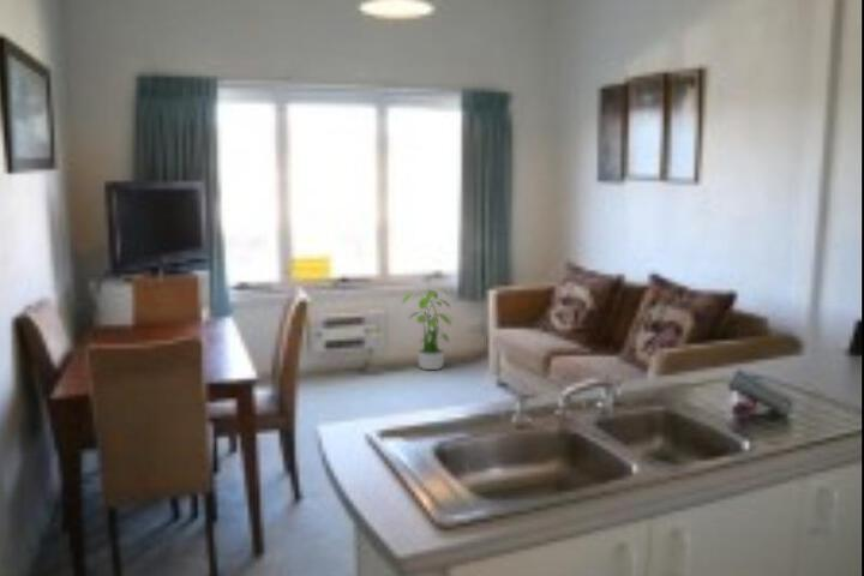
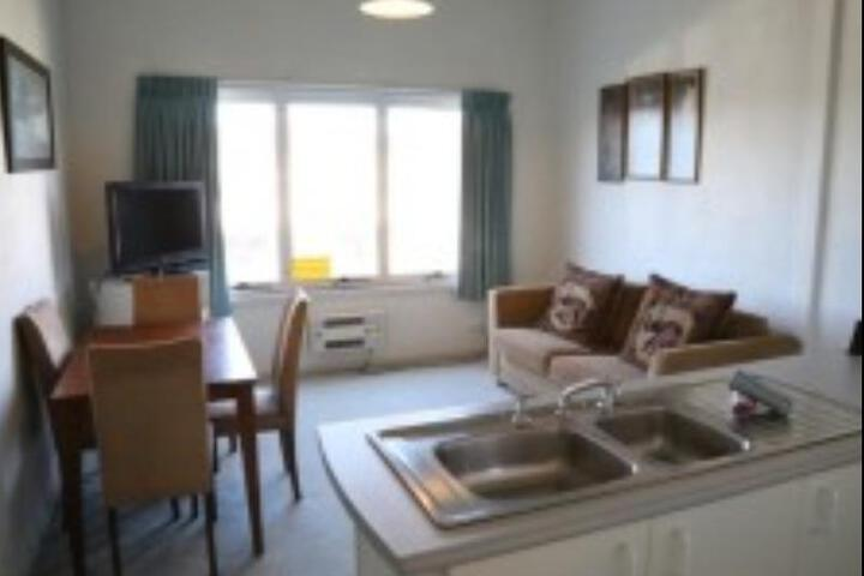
- potted plant [400,286,454,371]
